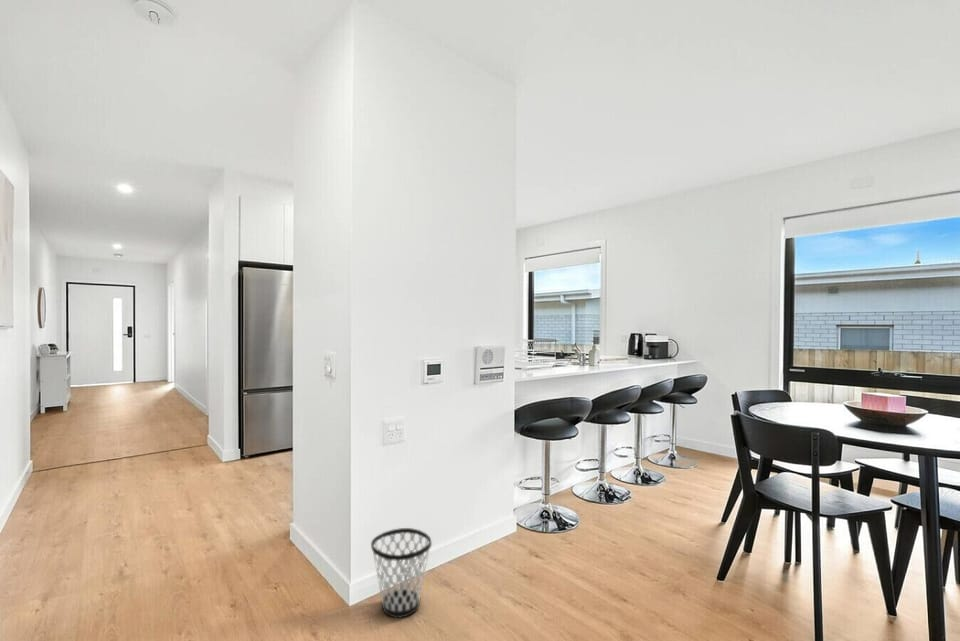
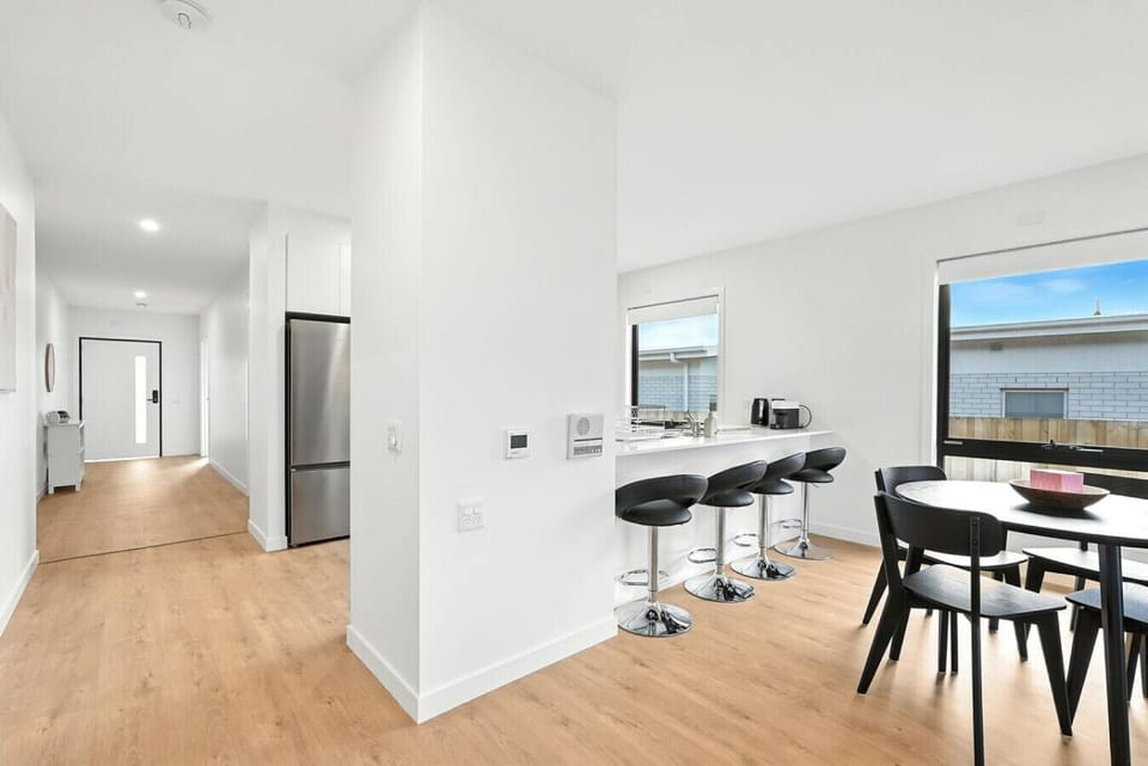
- wastebasket [370,527,433,619]
